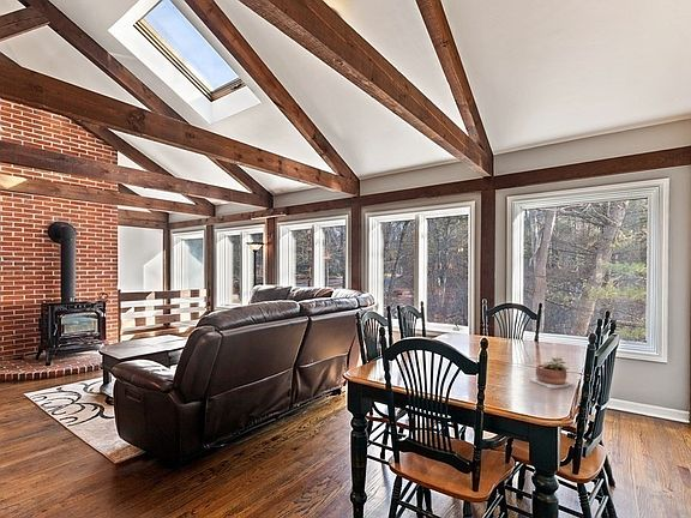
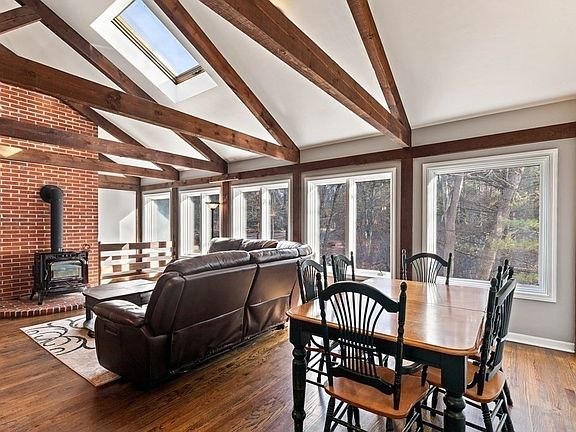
- succulent plant [528,356,575,390]
